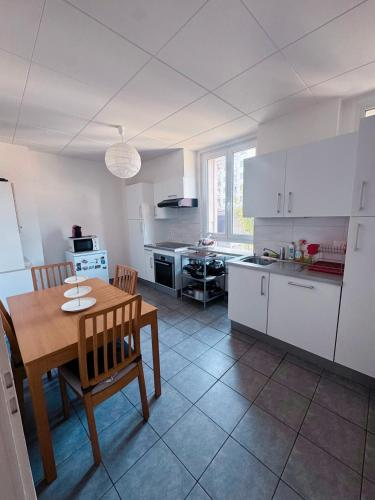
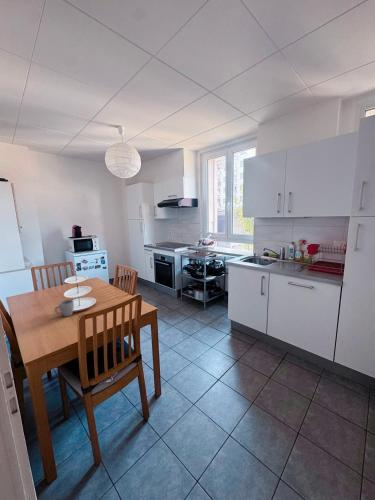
+ mug [54,299,75,317]
